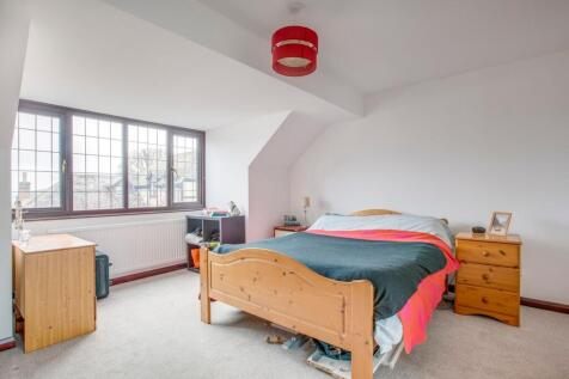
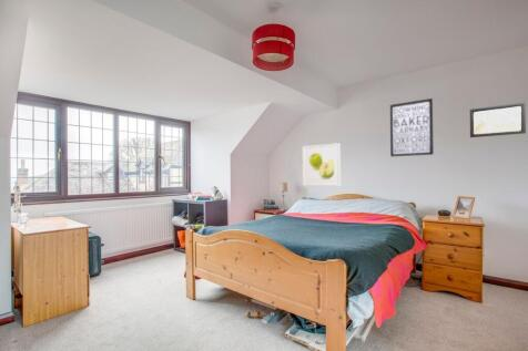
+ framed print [302,142,342,187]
+ wall art [389,97,435,157]
+ wall art [469,102,527,138]
